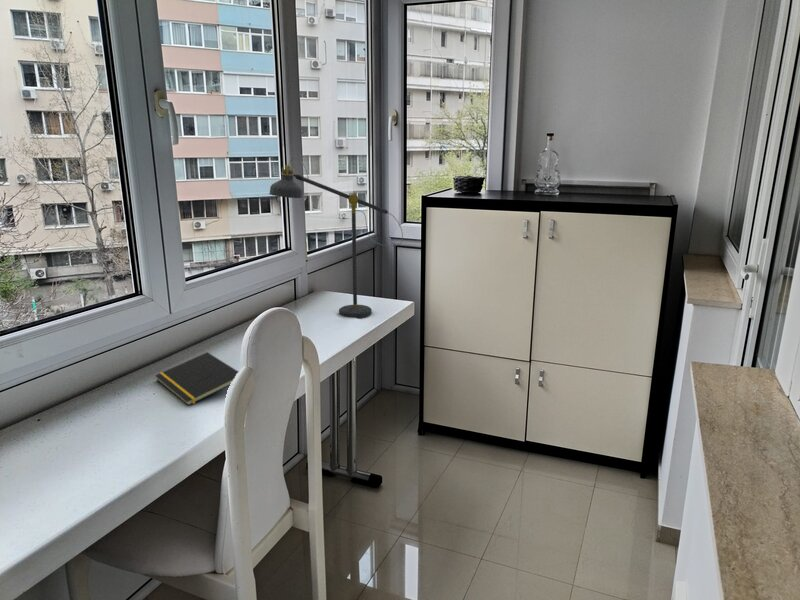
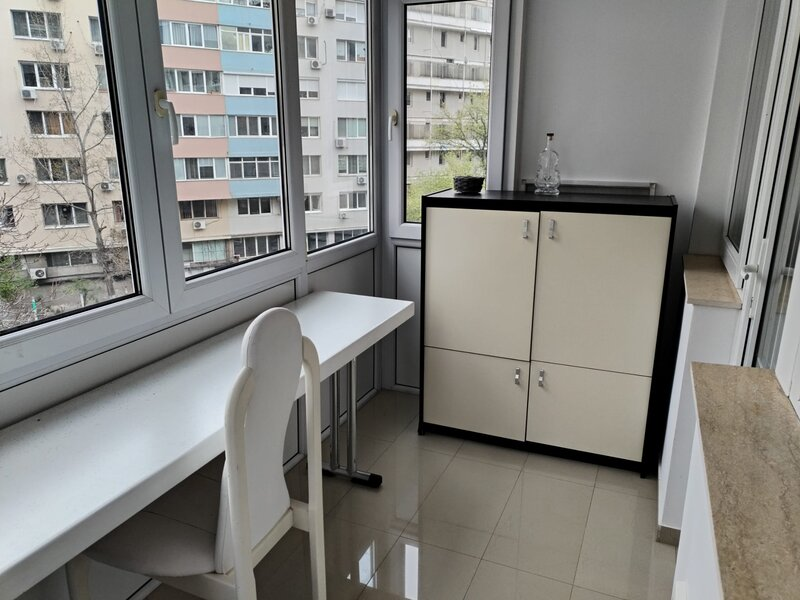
- notepad [154,351,239,407]
- desk lamp [268,157,404,319]
